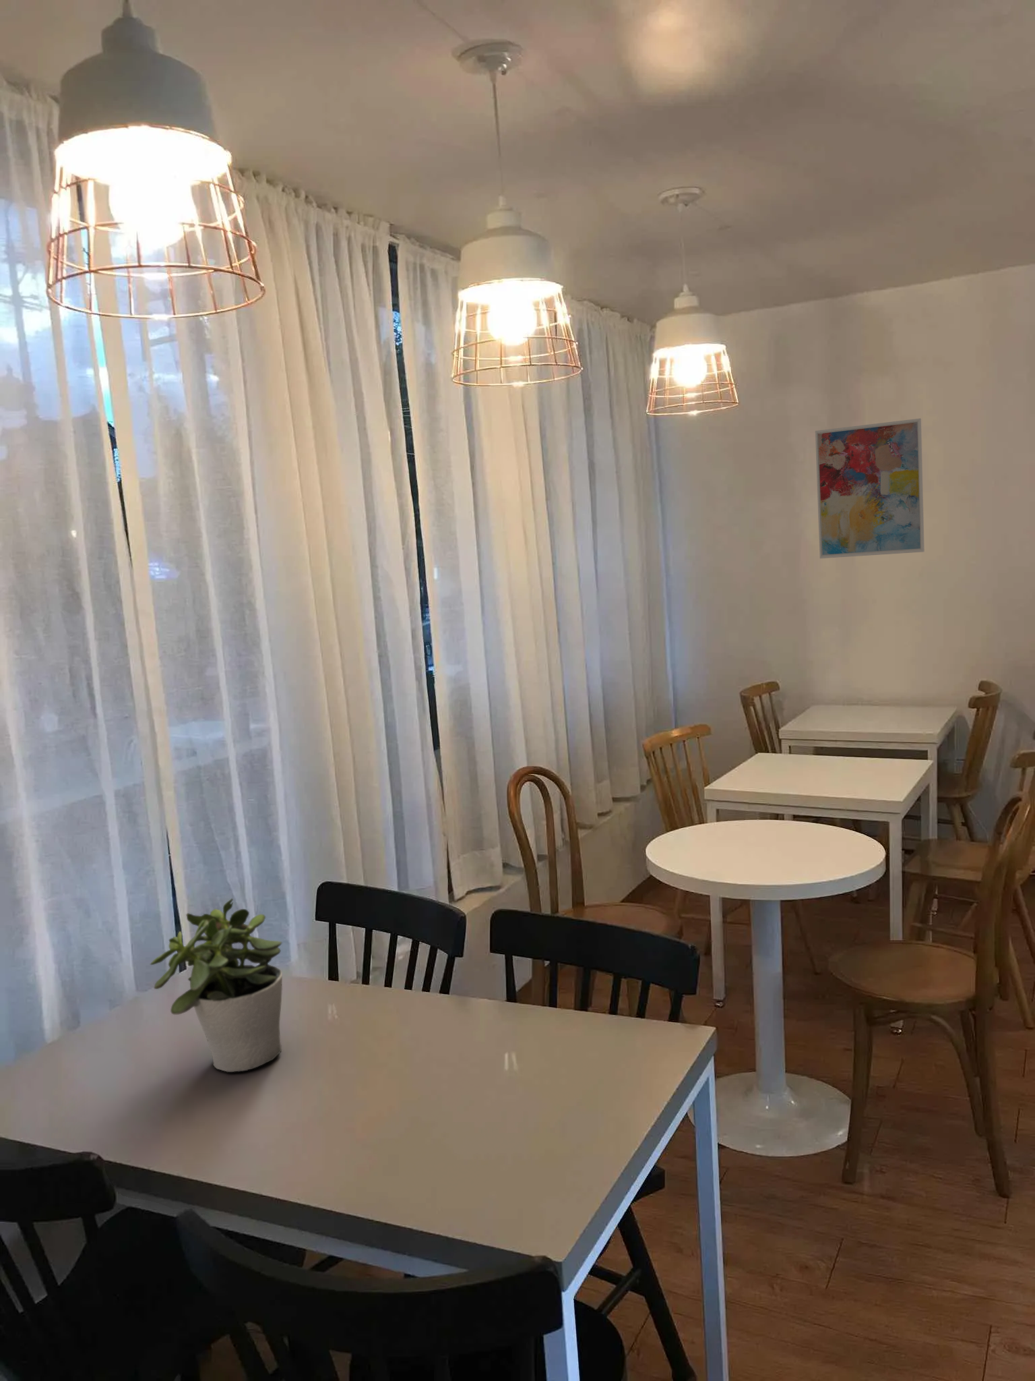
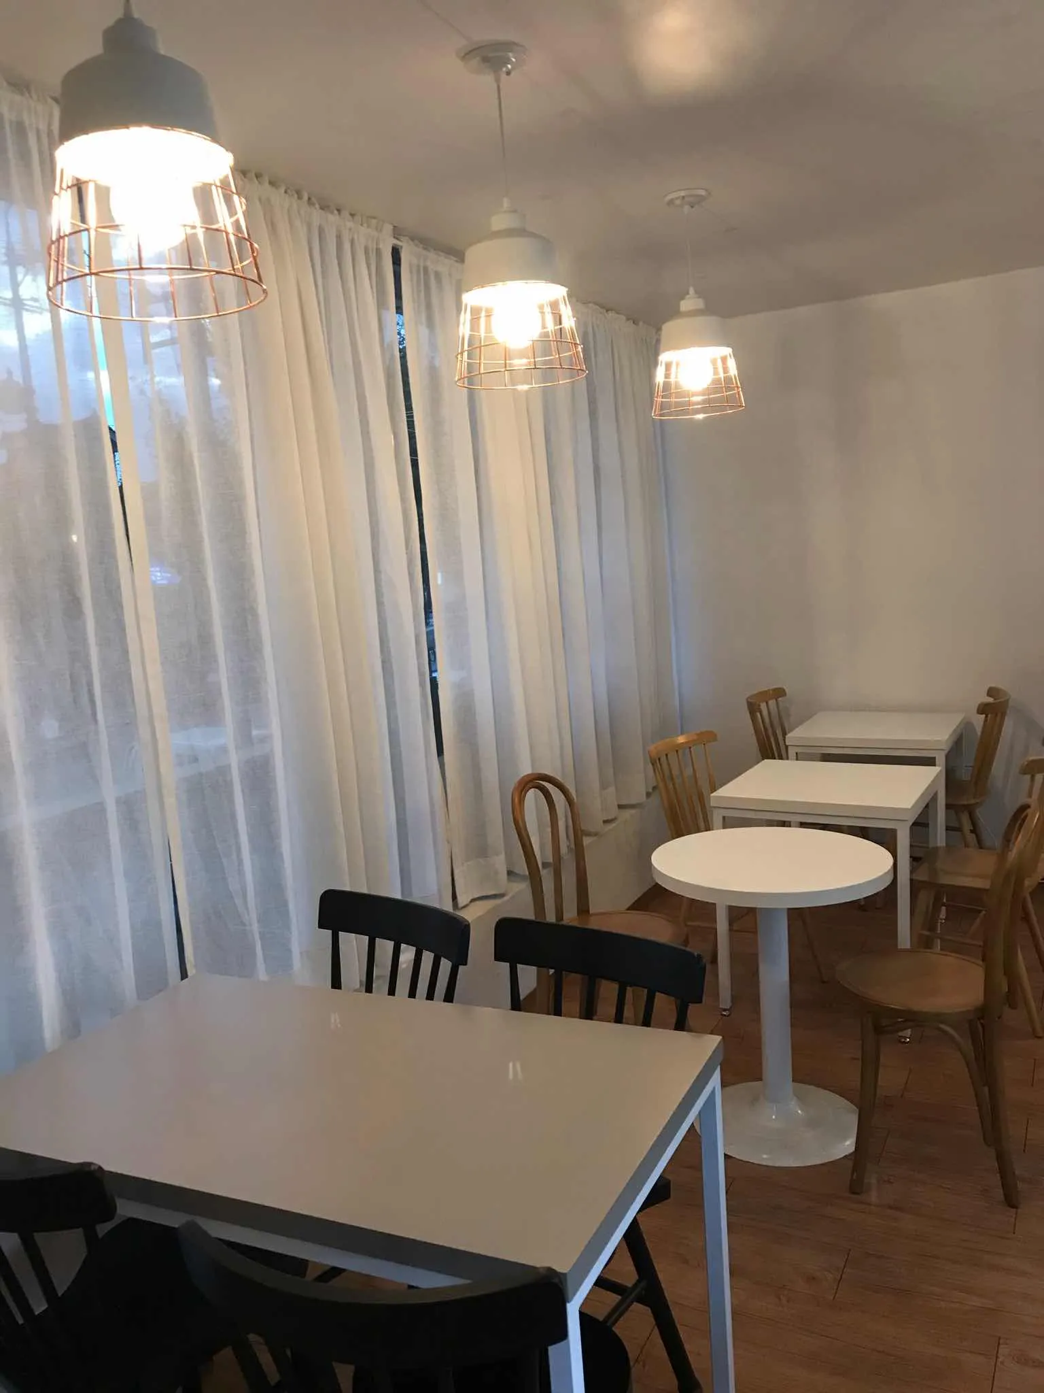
- wall art [814,418,925,559]
- potted plant [150,897,283,1073]
